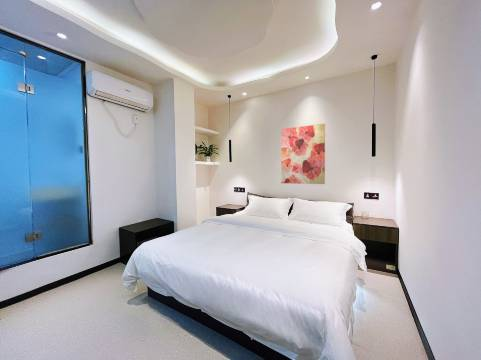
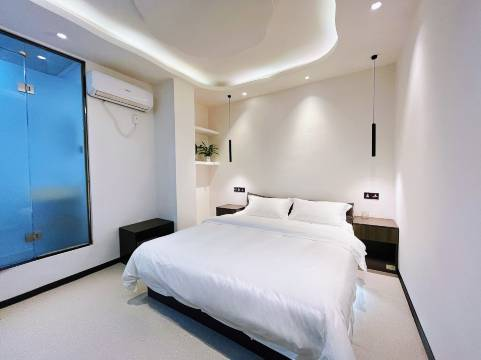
- wall art [280,123,326,185]
